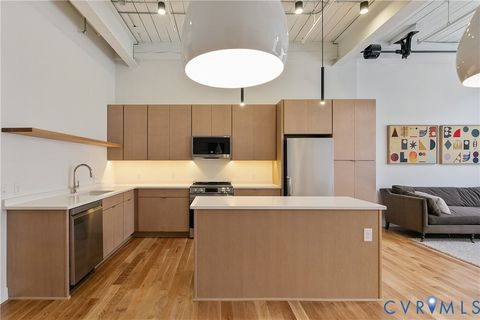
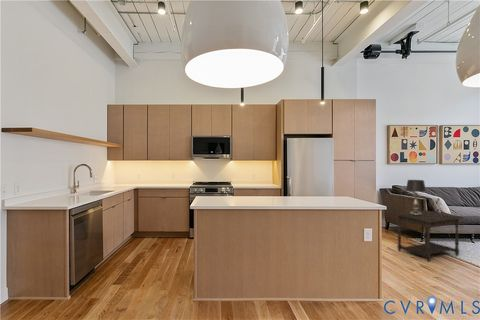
+ side table [392,209,465,263]
+ table lamp [405,179,427,216]
